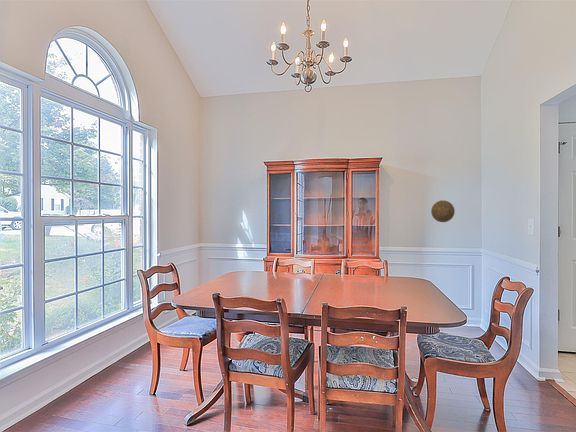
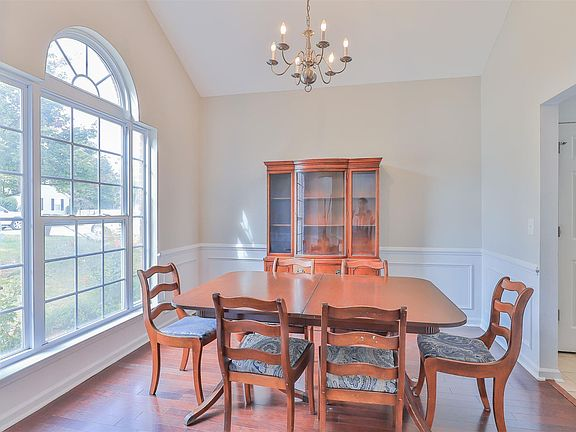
- decorative plate [430,199,456,223]
